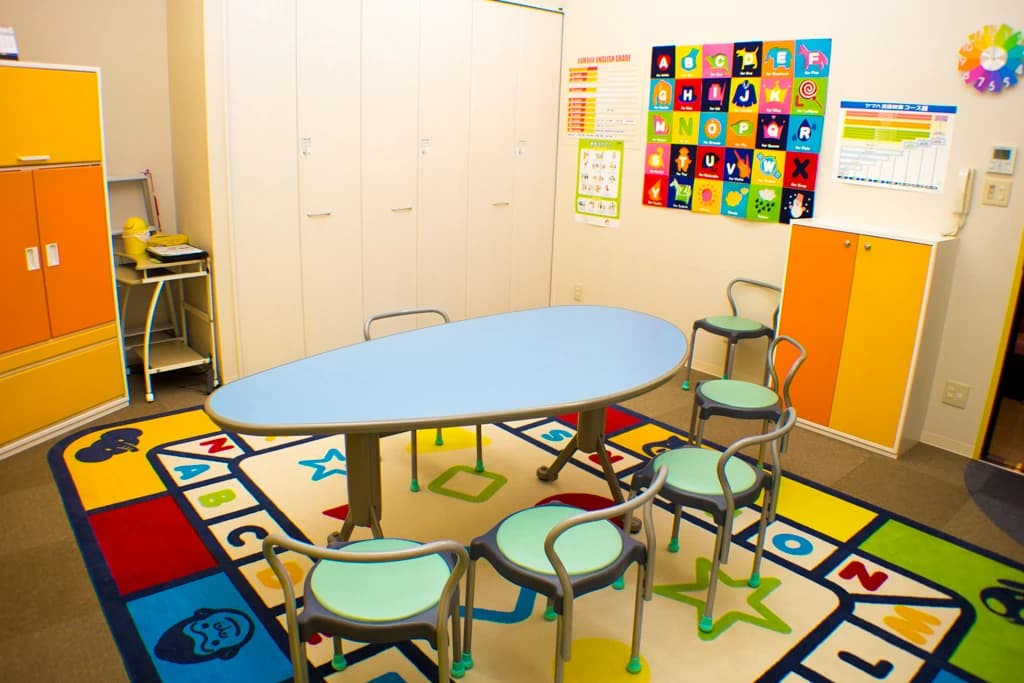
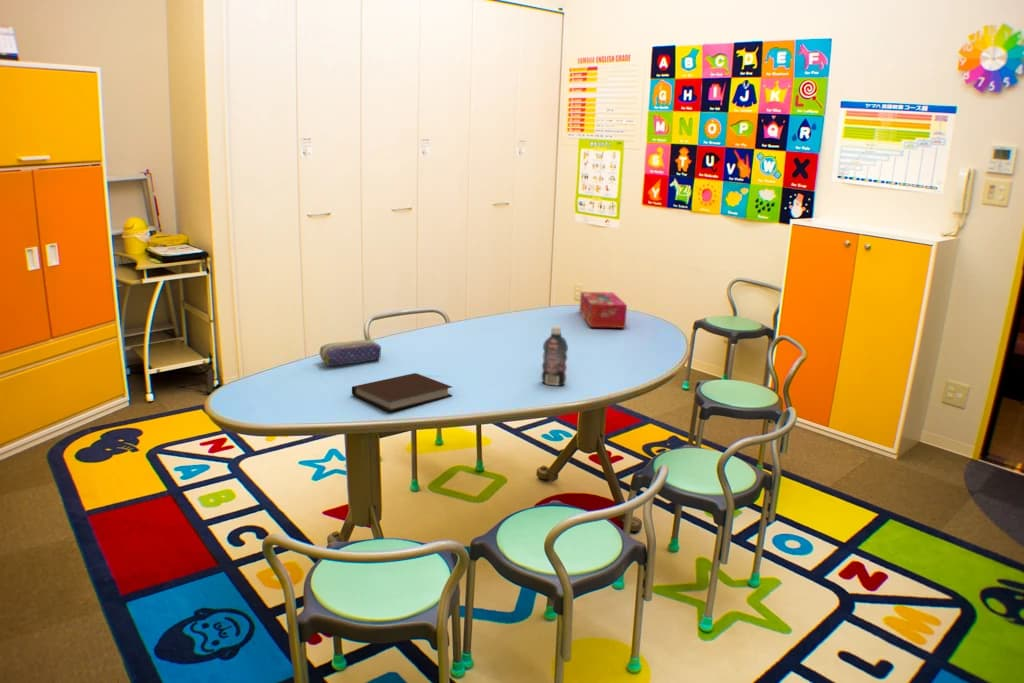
+ notebook [351,372,453,412]
+ pencil case [319,339,382,367]
+ tissue box [579,291,628,329]
+ bottle [541,325,569,387]
